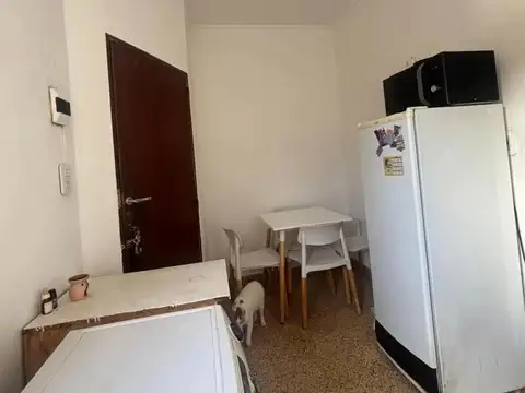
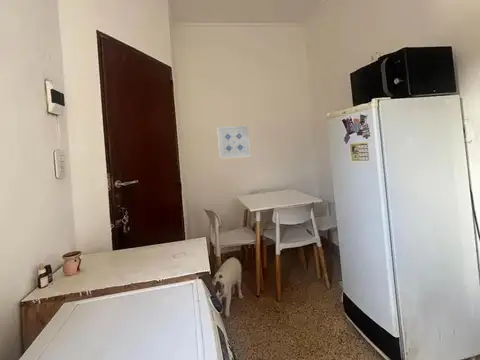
+ wall art [216,124,252,160]
